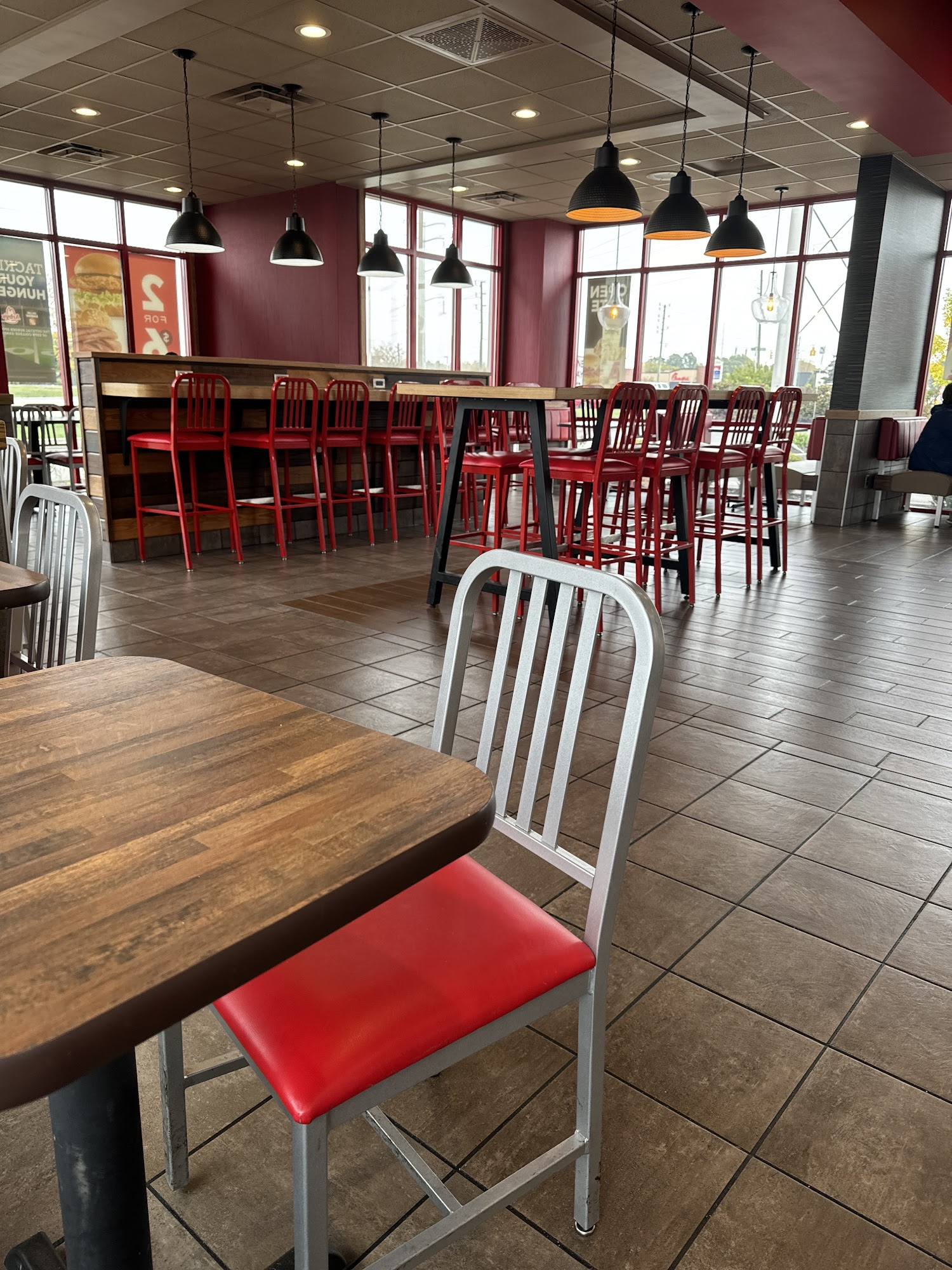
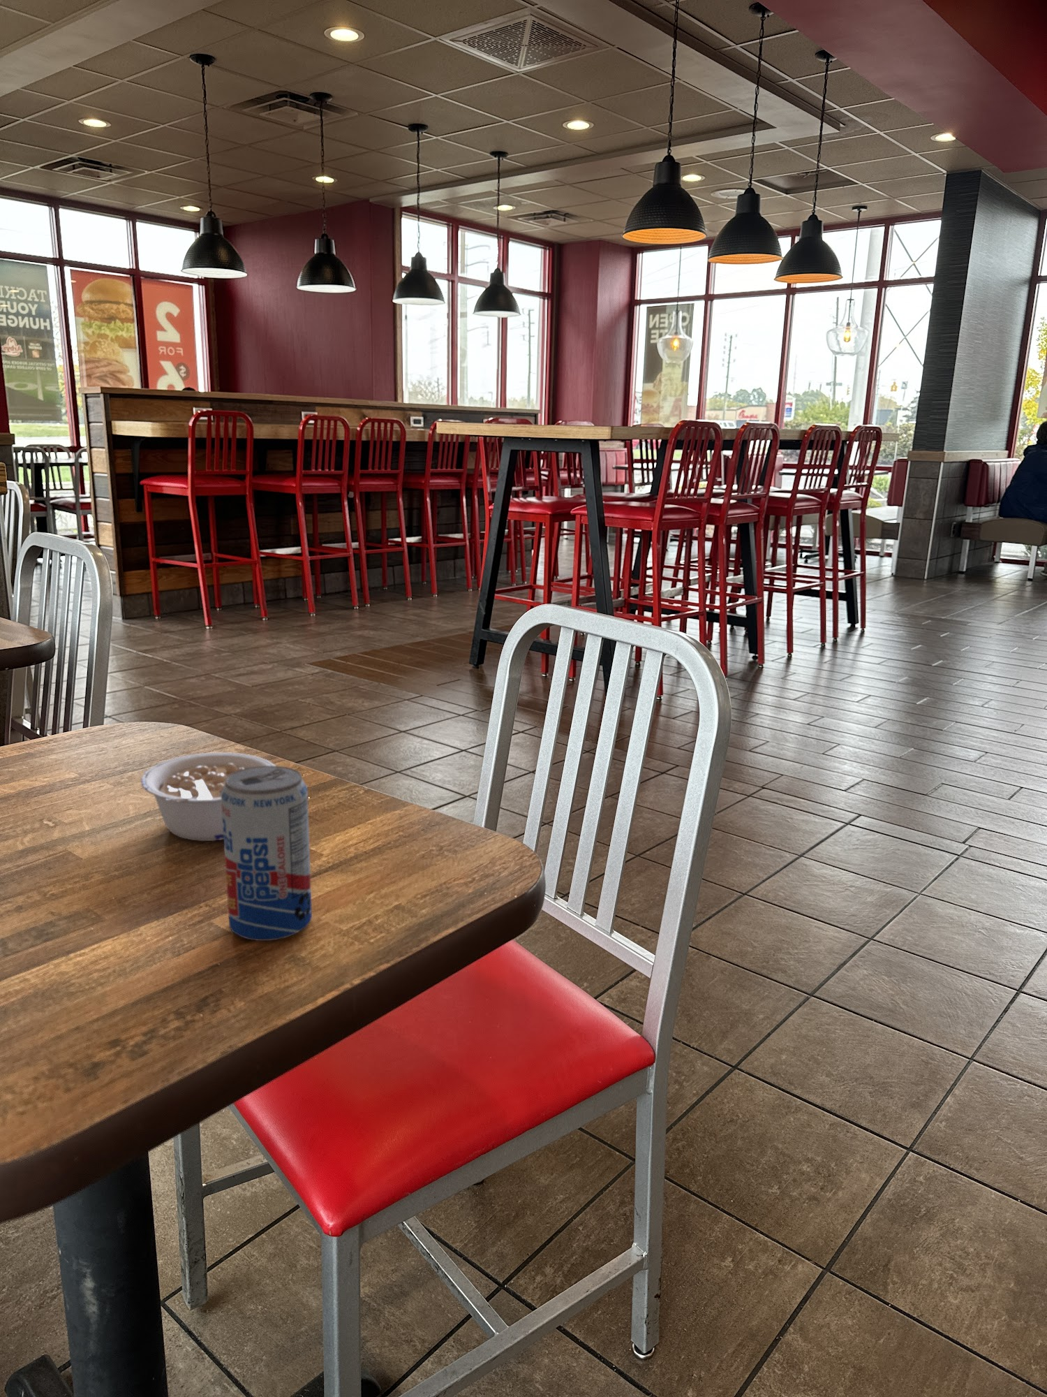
+ beverage can [221,766,312,942]
+ legume [141,751,276,842]
